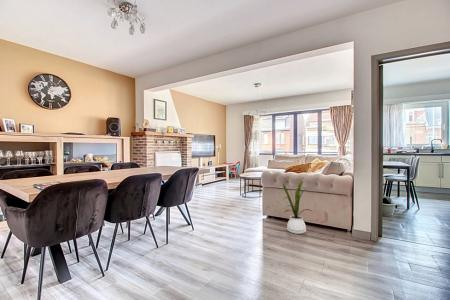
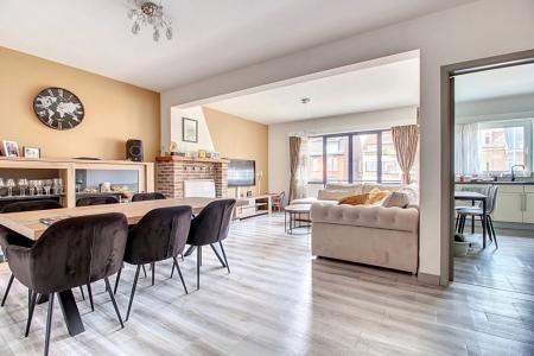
- house plant [275,174,314,235]
